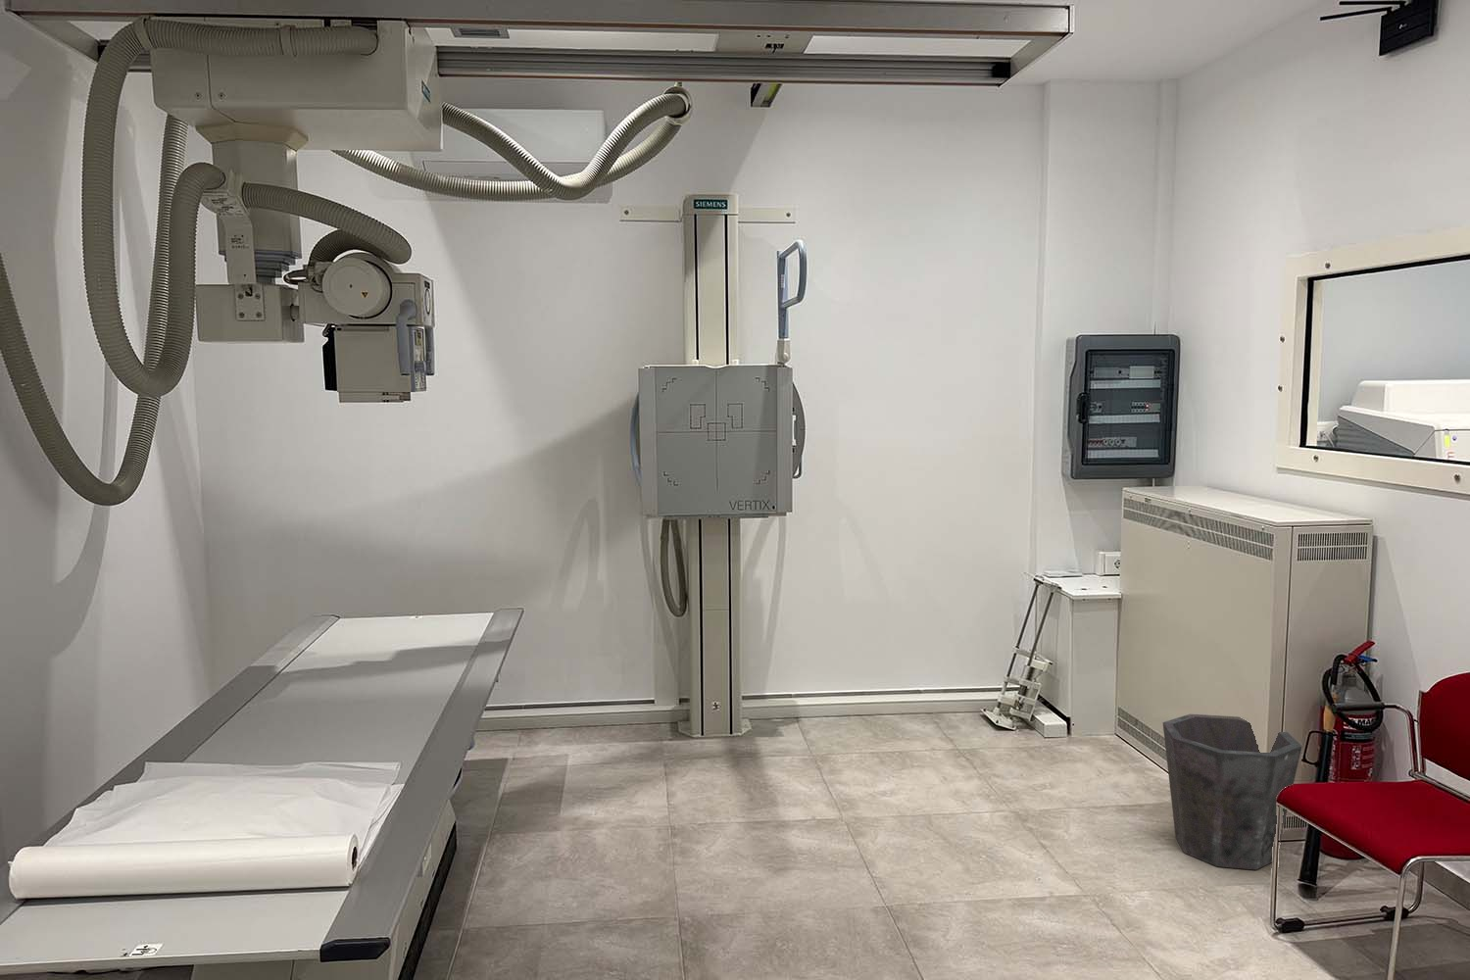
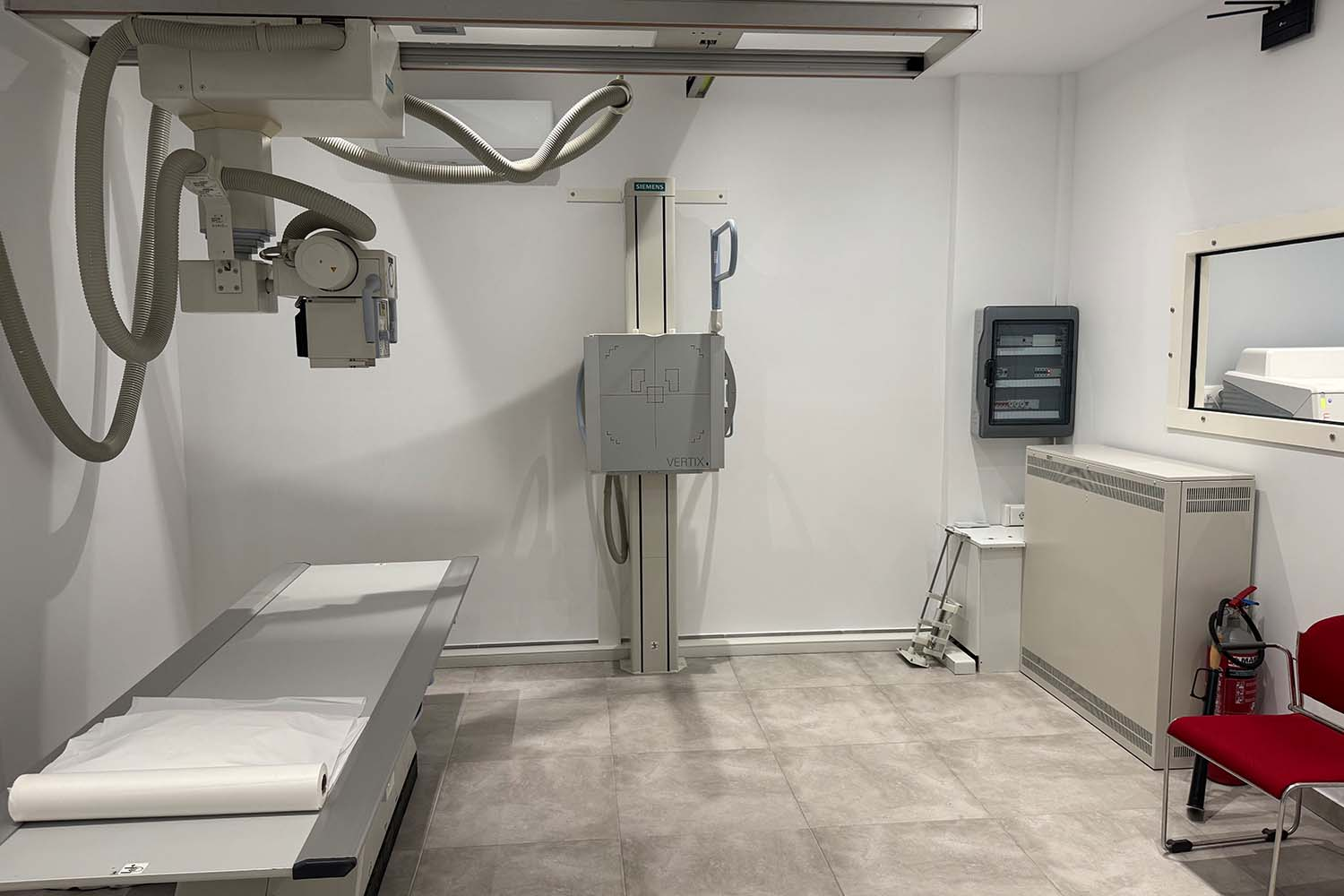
- waste bin [1163,713,1303,871]
